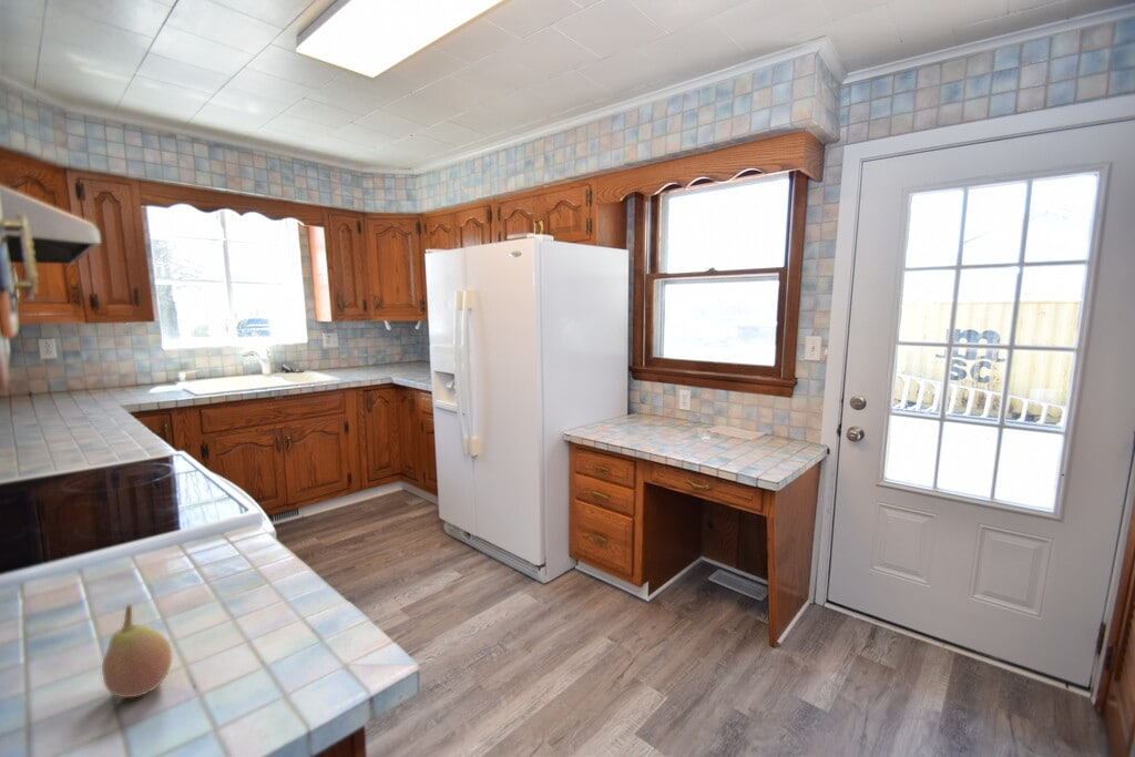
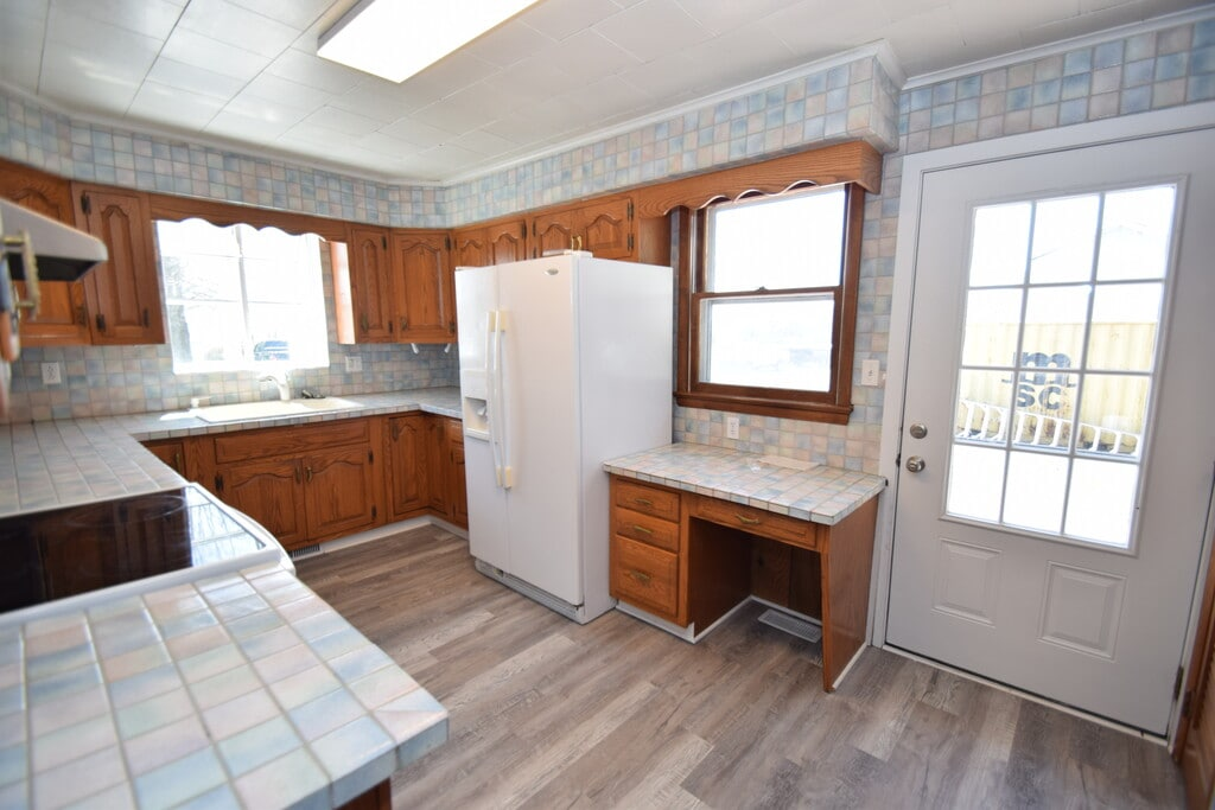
- fruit [101,604,173,699]
